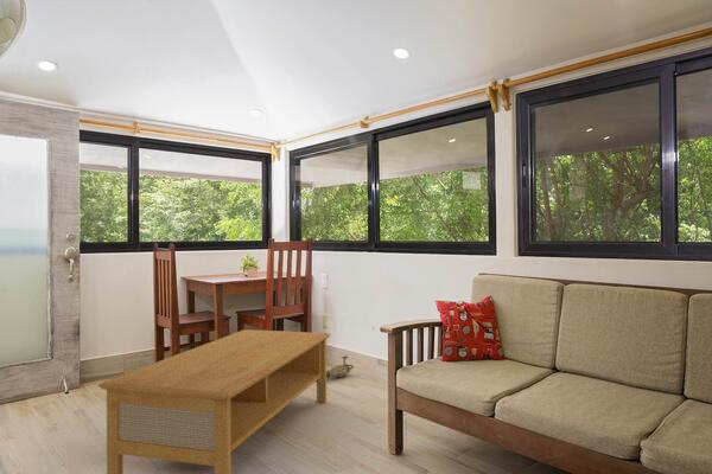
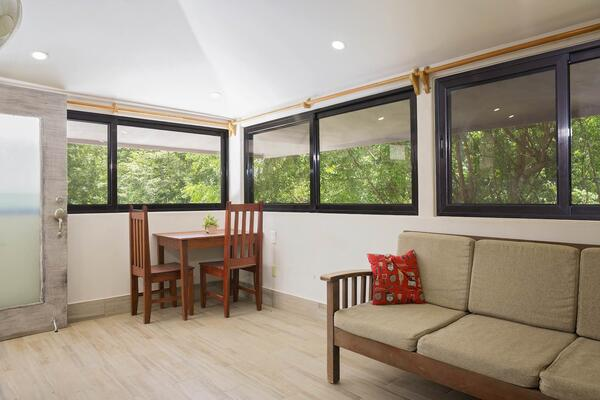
- pitcher plant [326,354,355,380]
- coffee table [97,328,331,474]
